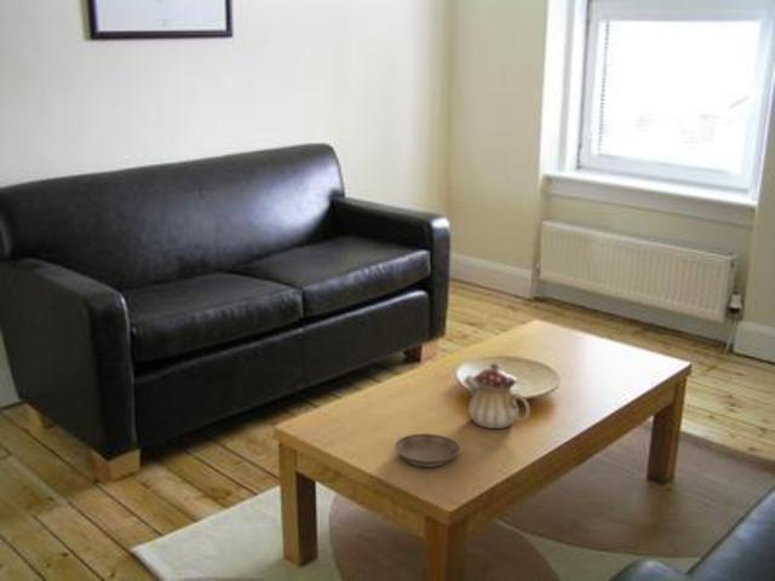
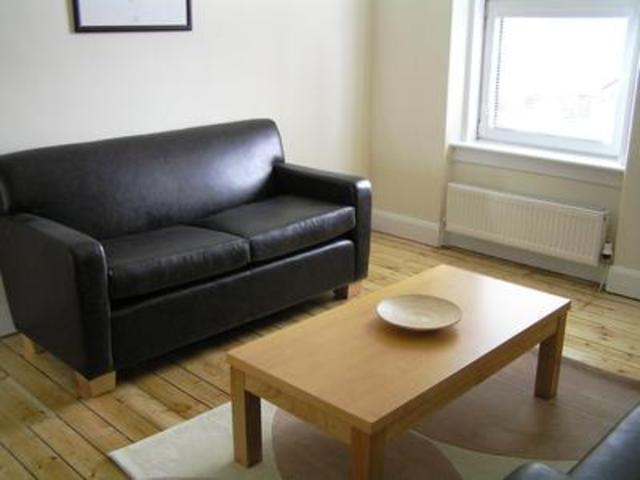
- saucer [394,432,460,468]
- teapot [463,362,532,430]
